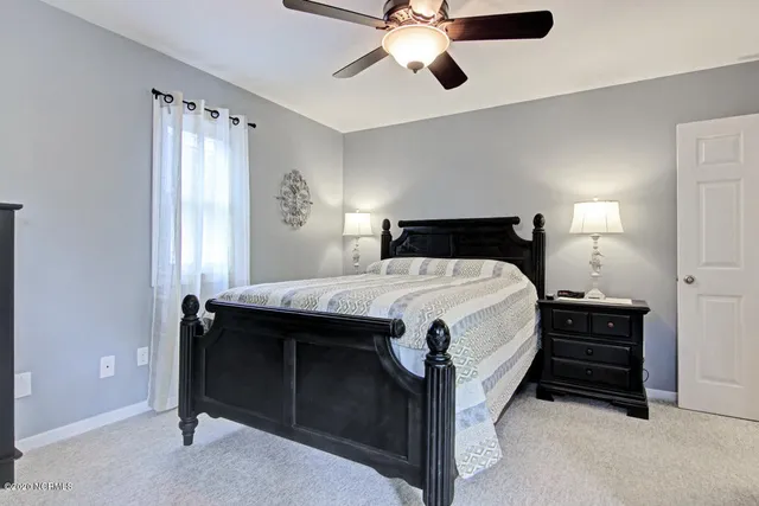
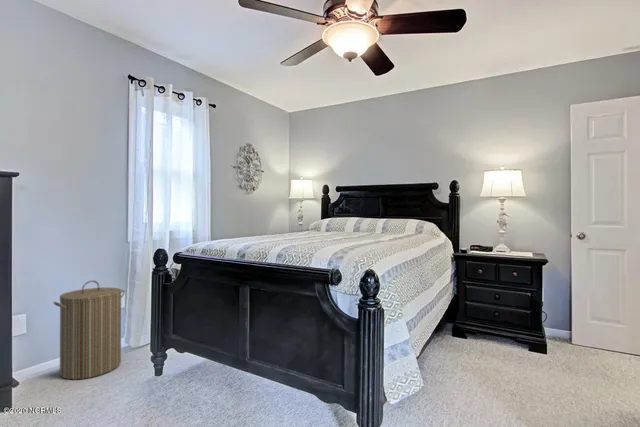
+ laundry hamper [53,279,126,380]
